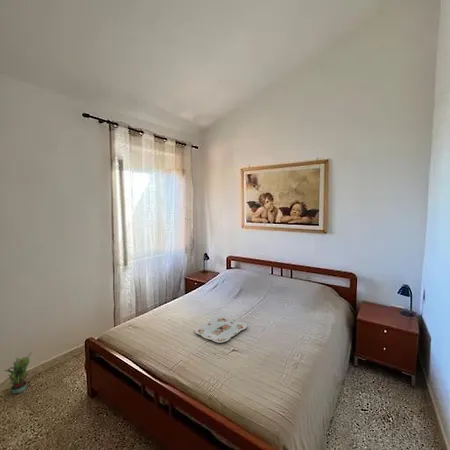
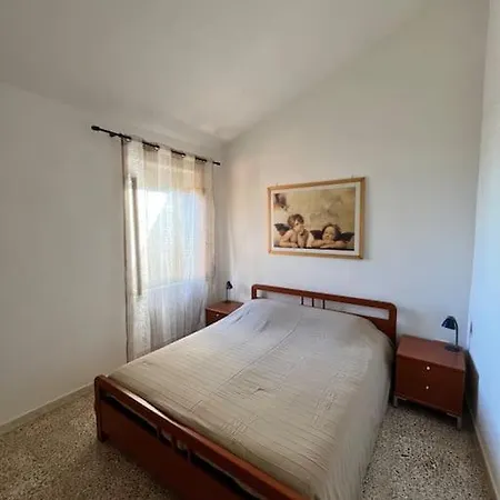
- potted plant [3,352,32,395]
- serving tray [194,316,248,344]
